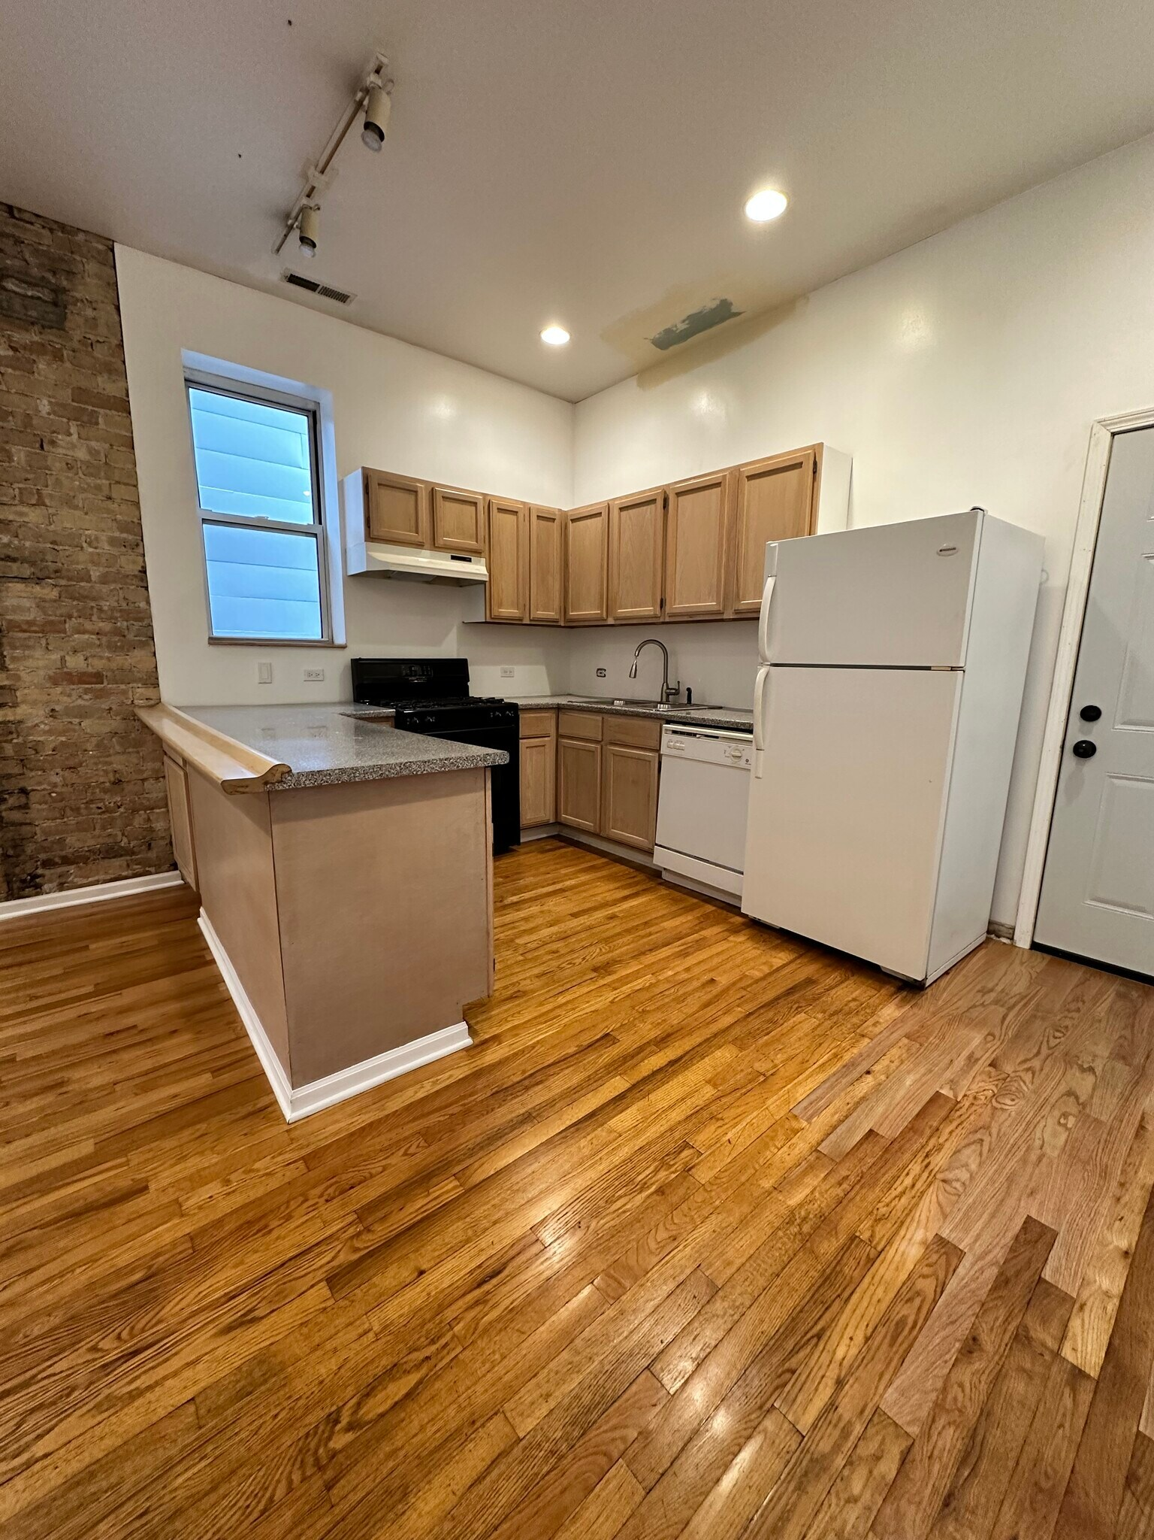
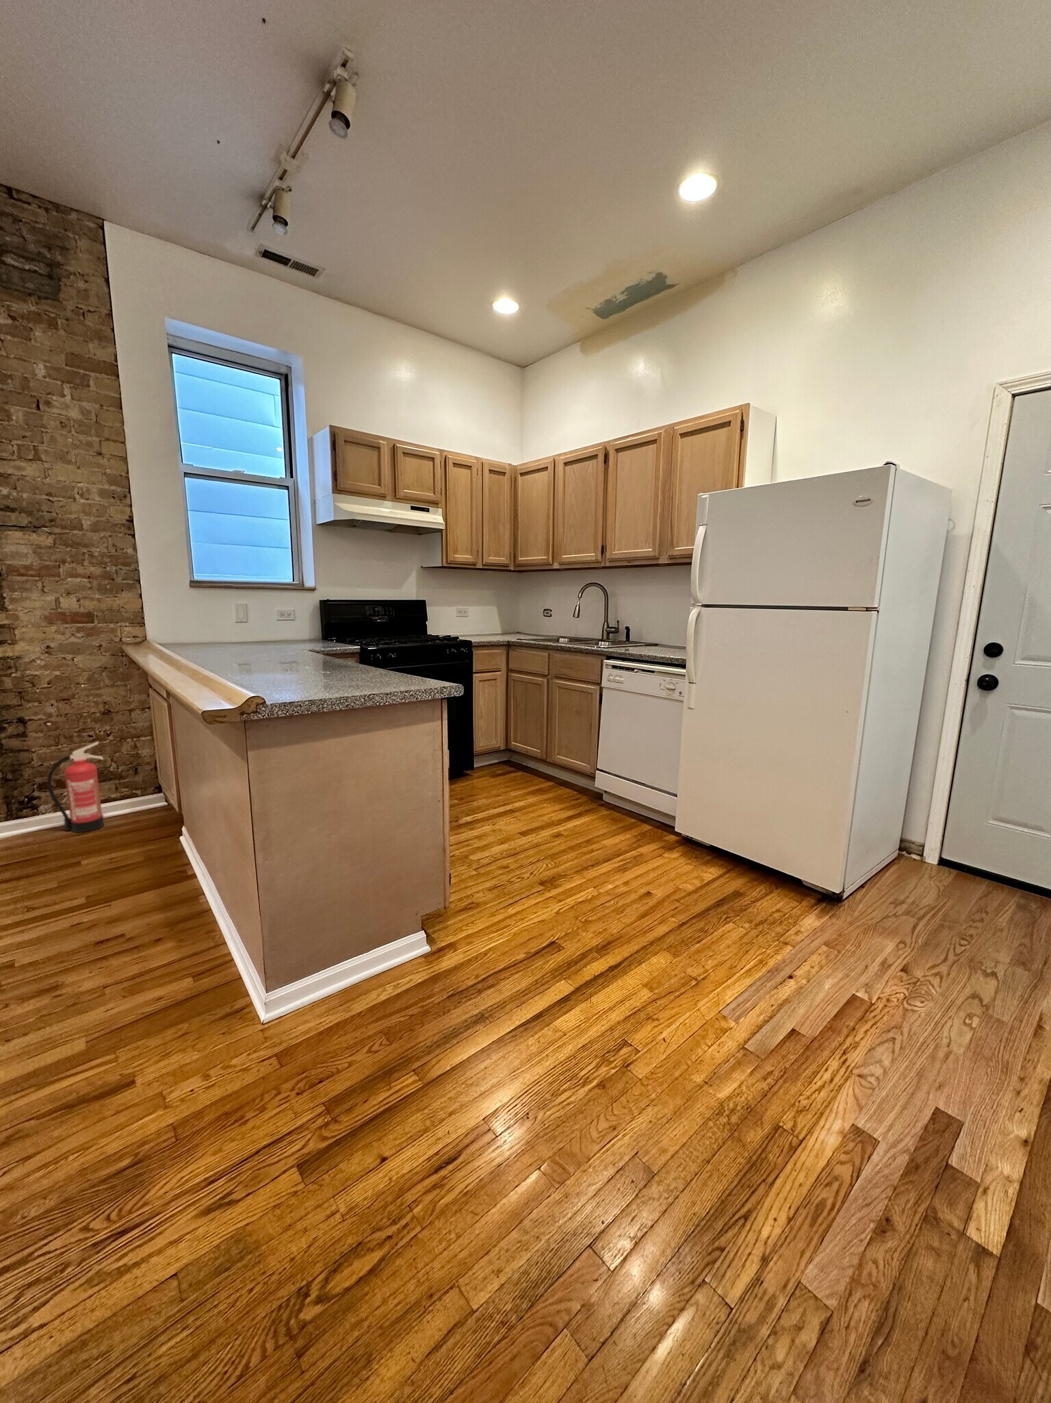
+ fire extinguisher [46,740,105,833]
